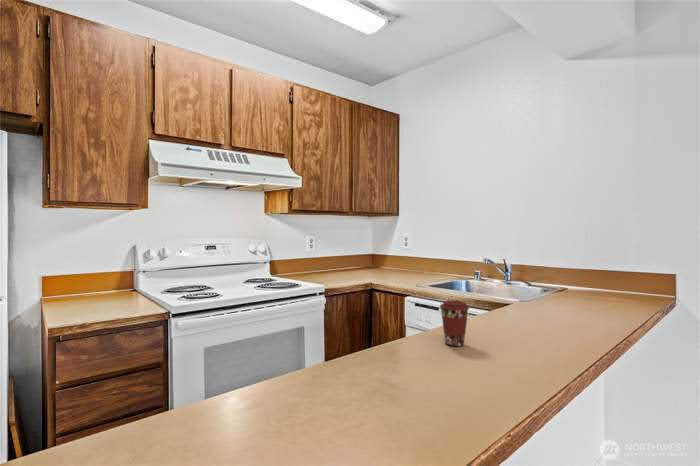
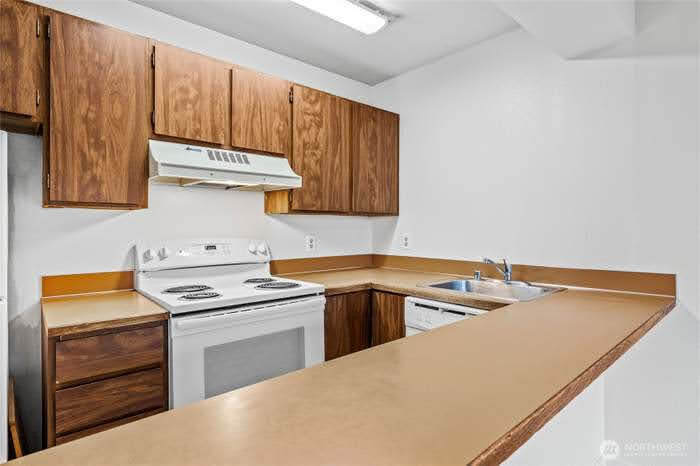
- coffee cup [439,300,470,347]
